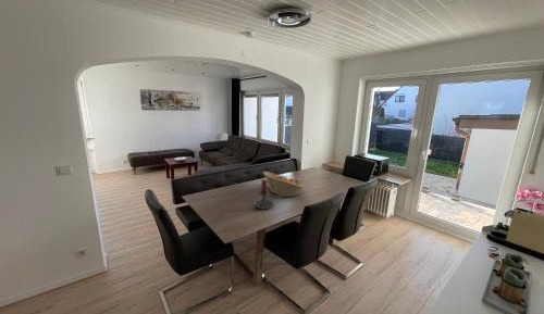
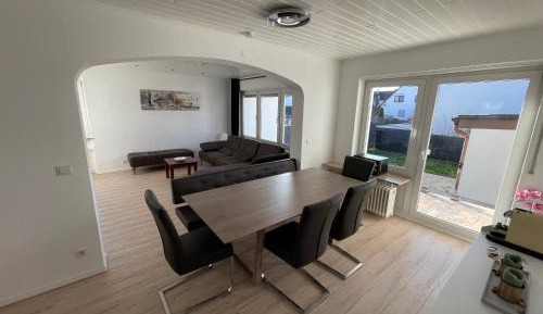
- fruit basket [262,171,305,198]
- candle holder [251,178,274,211]
